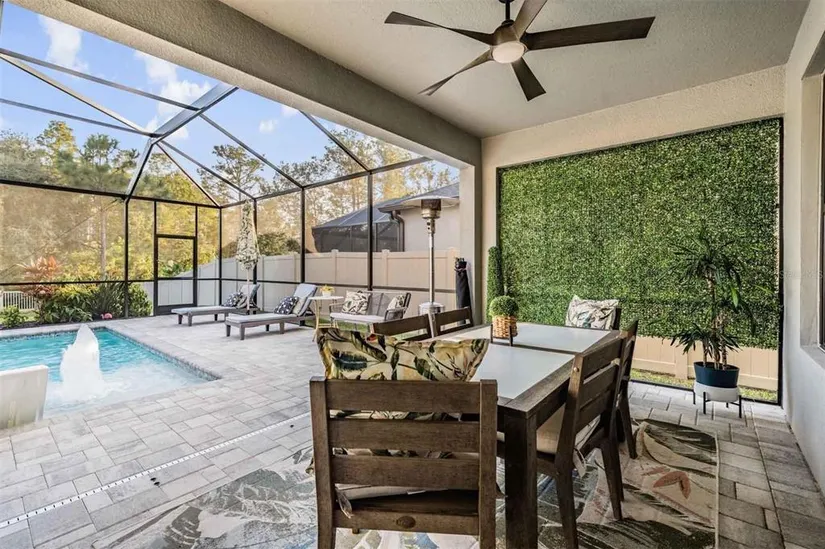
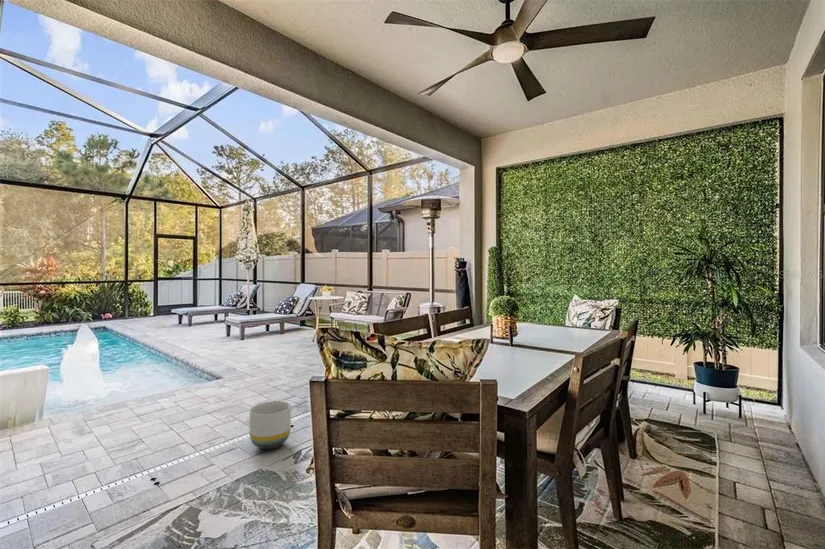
+ planter [249,400,292,450]
